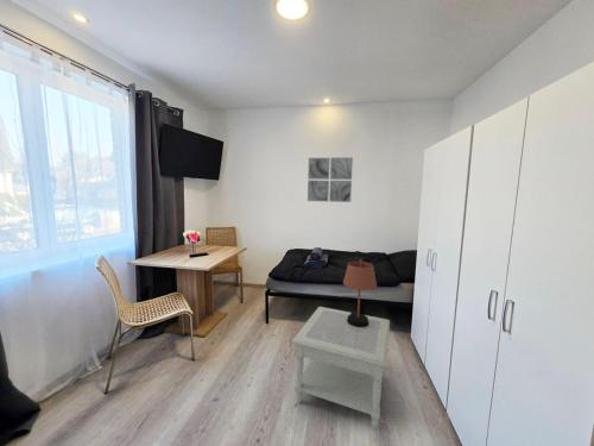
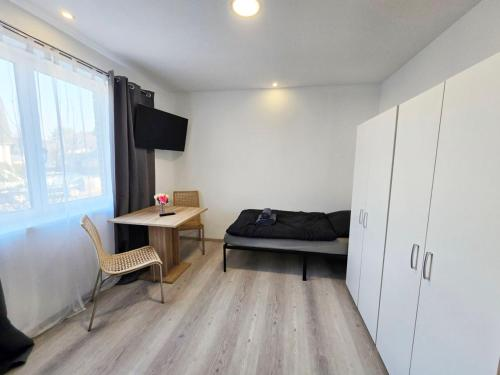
- table lamp [342,258,378,327]
- wall art [307,157,354,203]
- side table [291,306,391,432]
